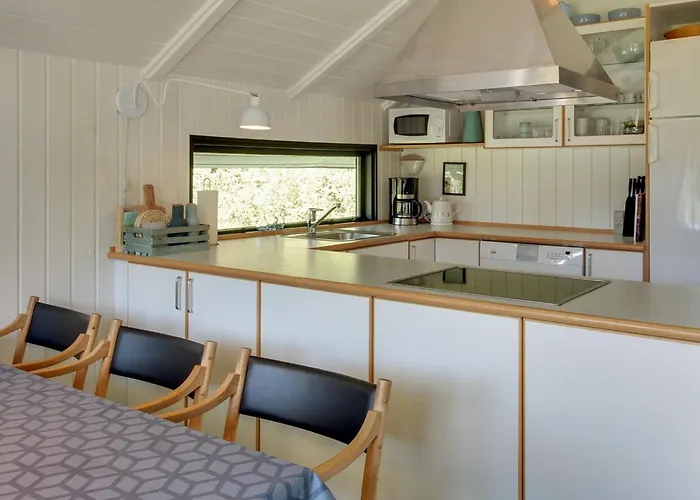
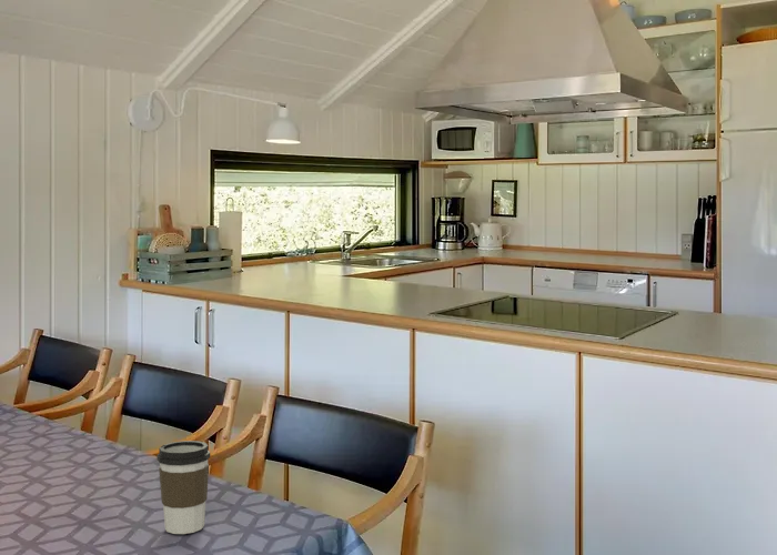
+ coffee cup [157,440,211,535]
